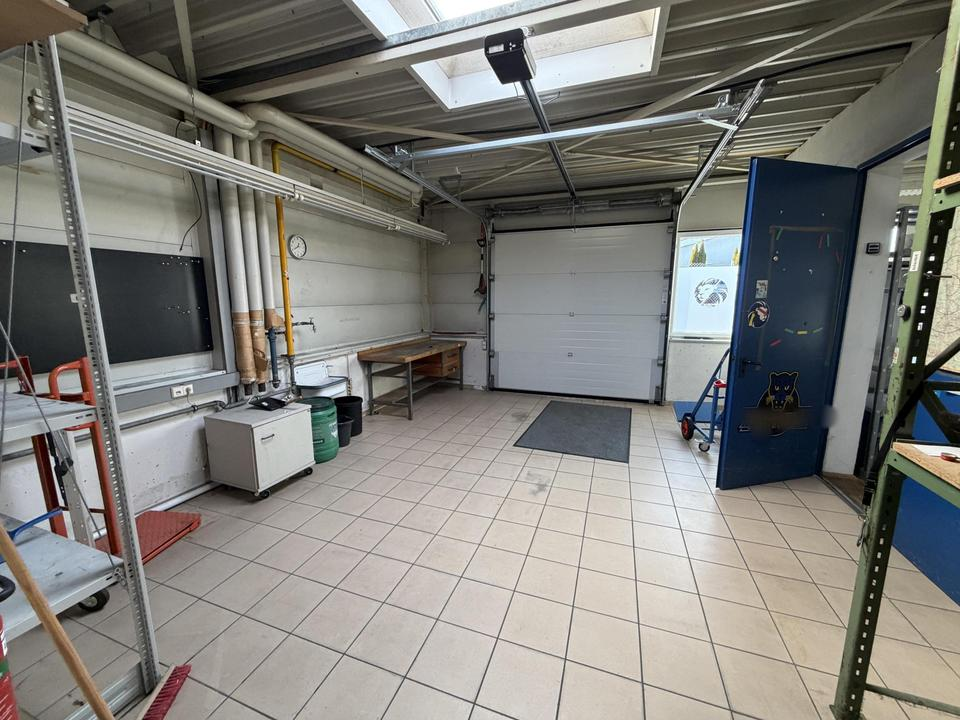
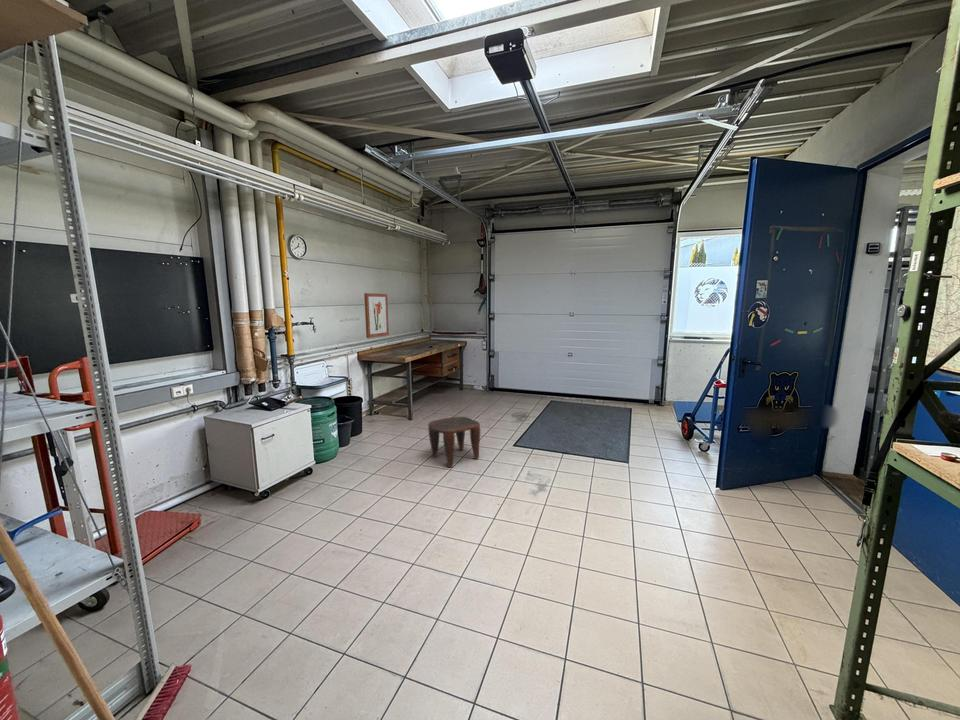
+ stool [427,416,481,468]
+ wall art [363,292,390,339]
